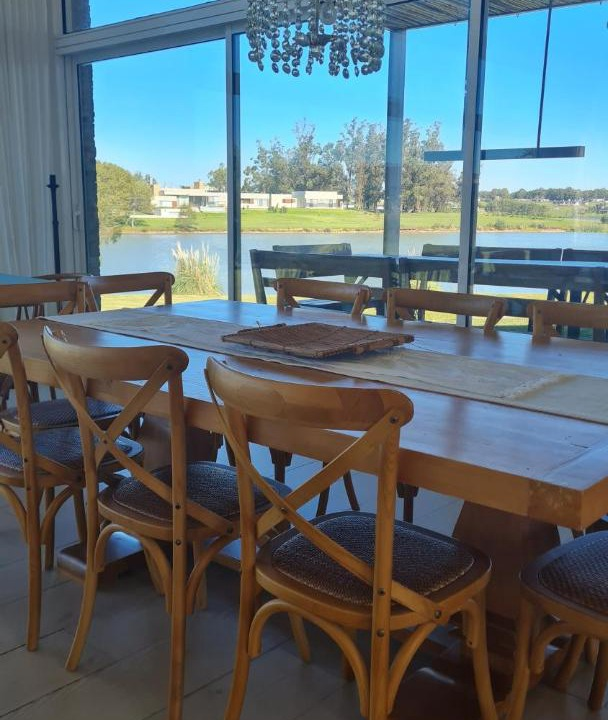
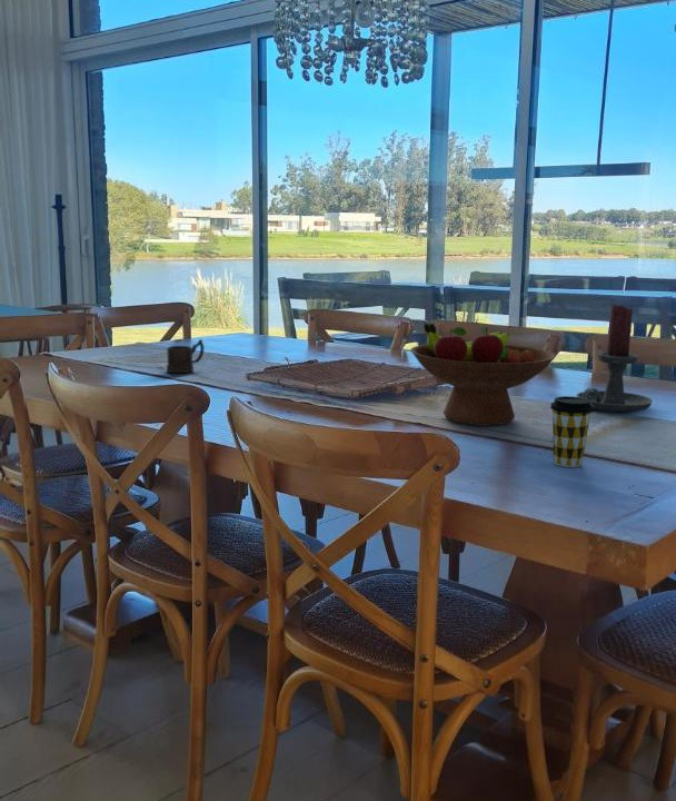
+ coffee cup [549,395,595,468]
+ candle holder [576,304,654,413]
+ mug [166,338,206,374]
+ fruit bowl [409,322,557,427]
